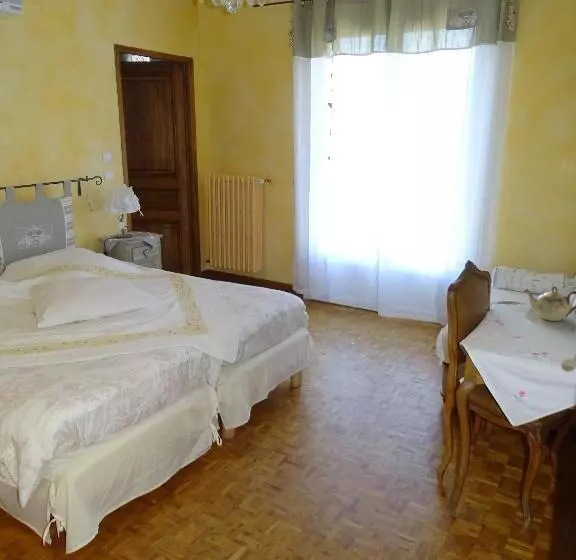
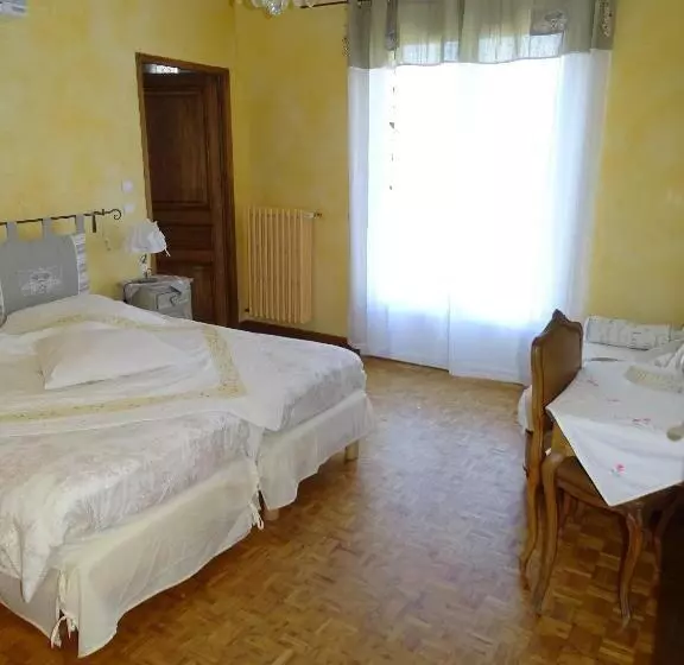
- teapot [522,285,576,322]
